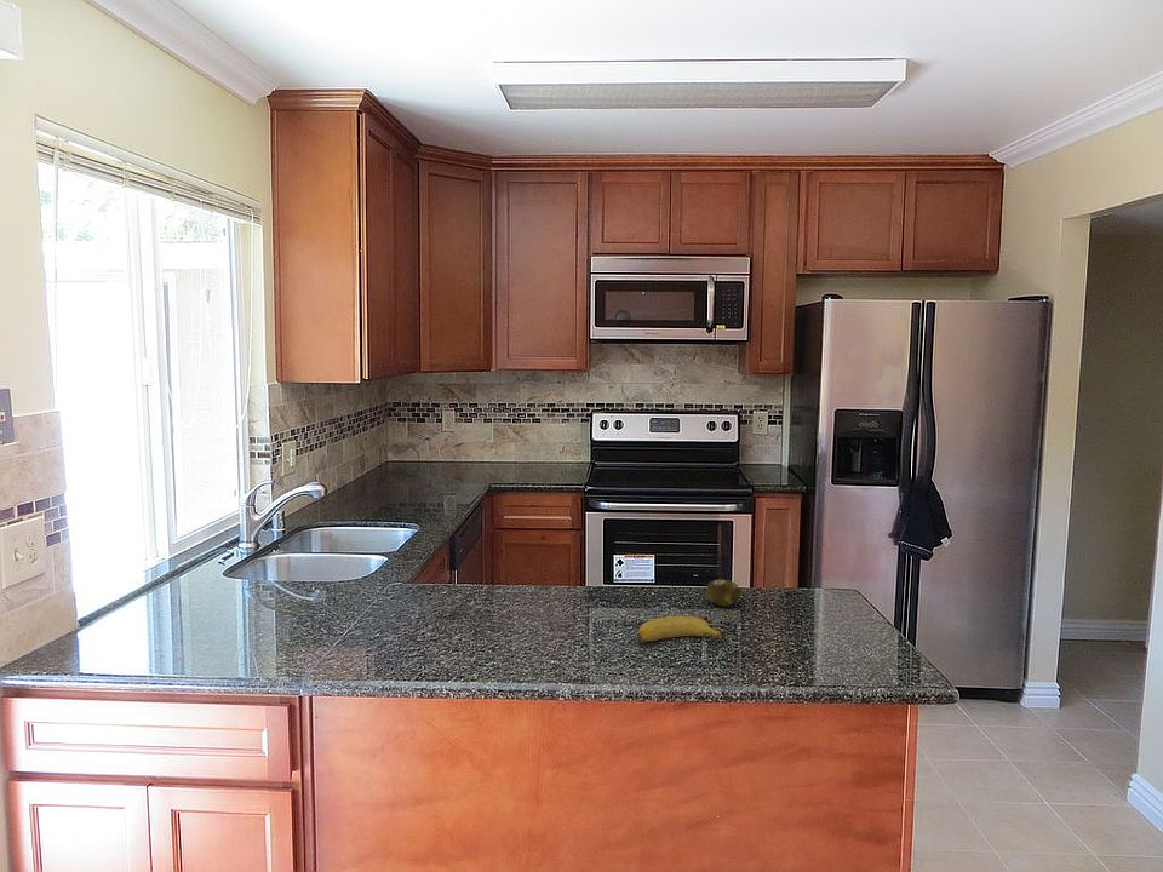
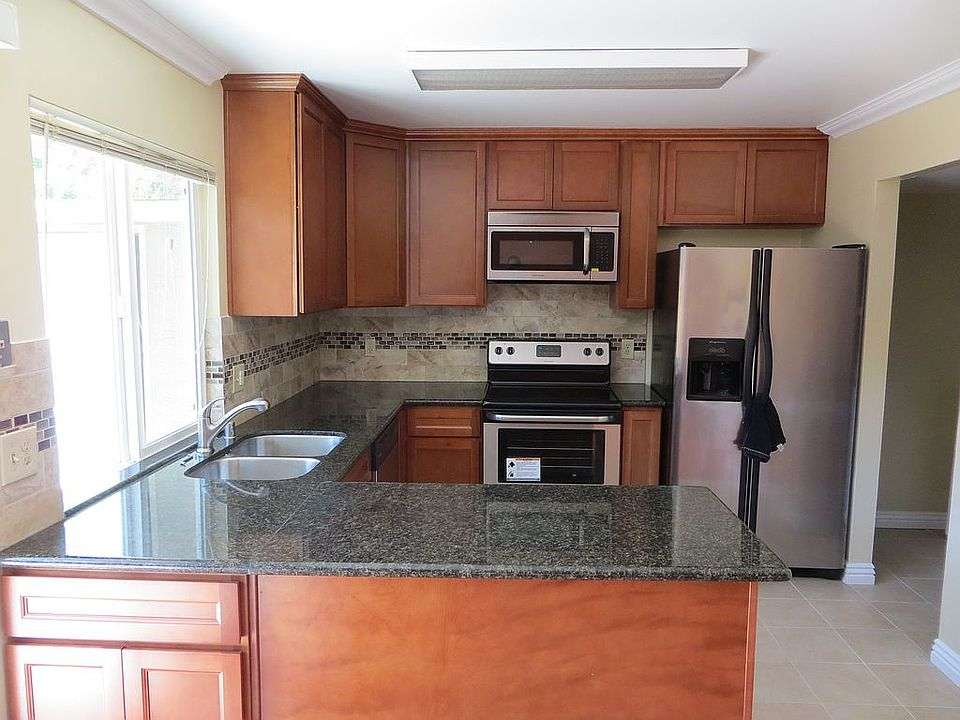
- banana [636,615,727,643]
- fruit [705,579,741,607]
